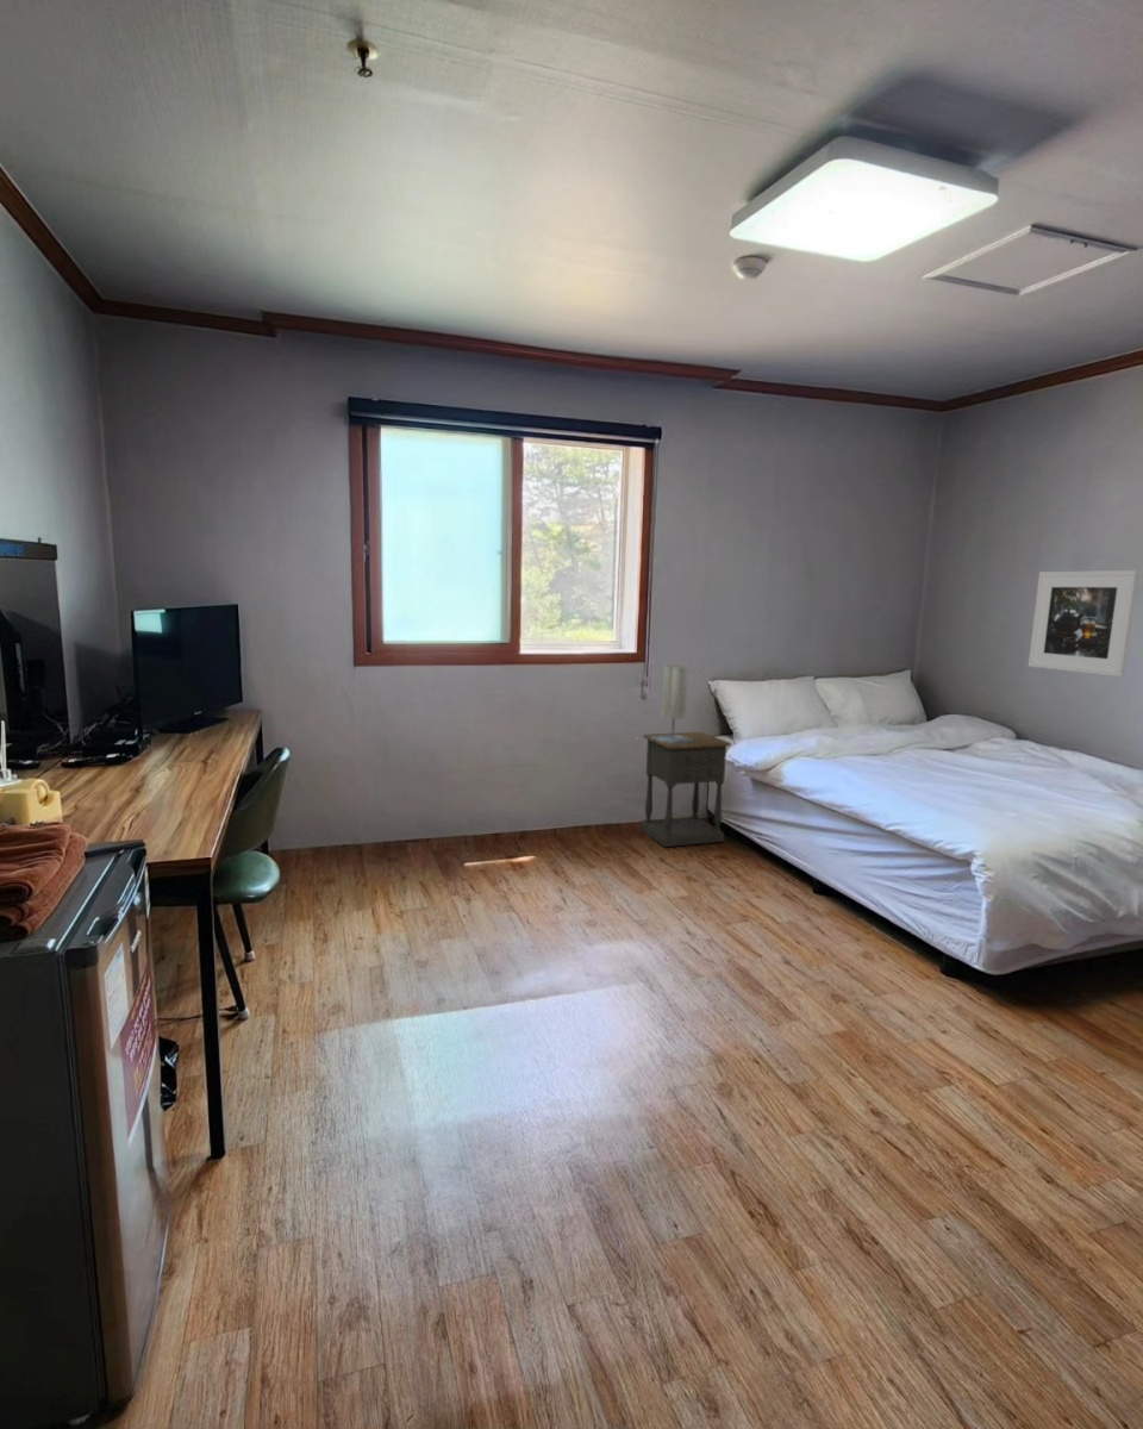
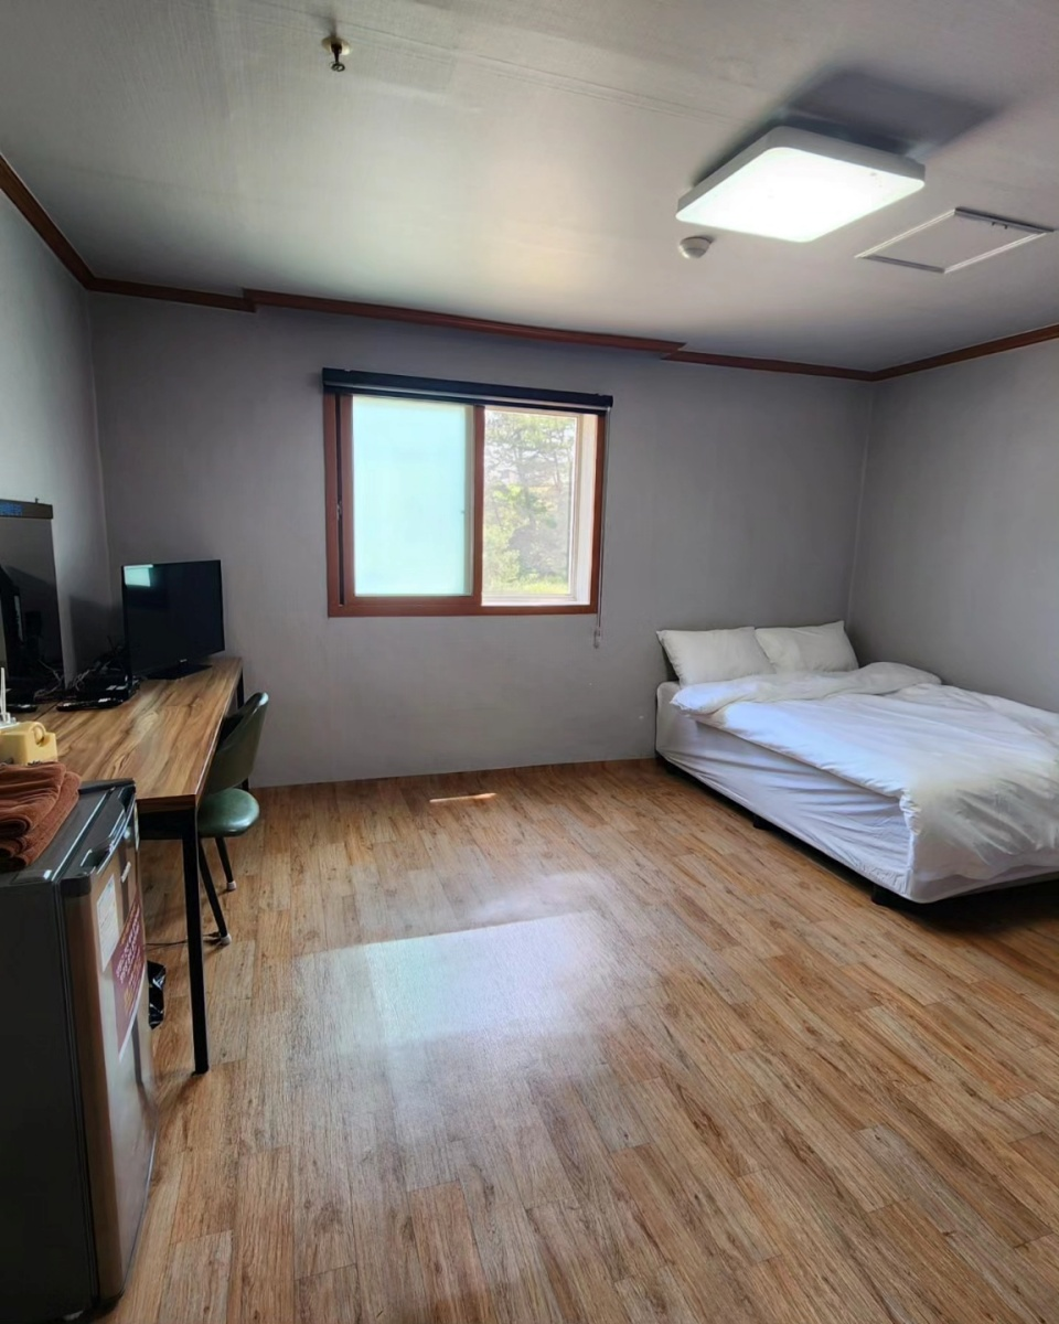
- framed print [1028,569,1139,678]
- table lamp [651,664,694,744]
- nightstand [639,731,732,848]
